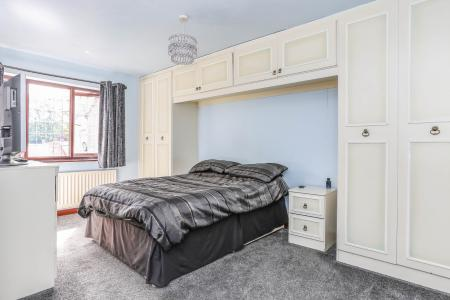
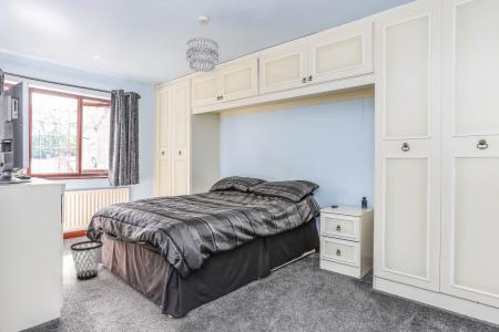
+ wastebasket [69,239,104,281]
